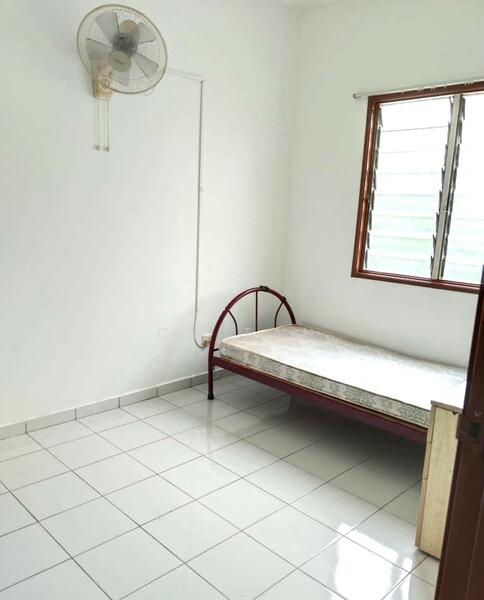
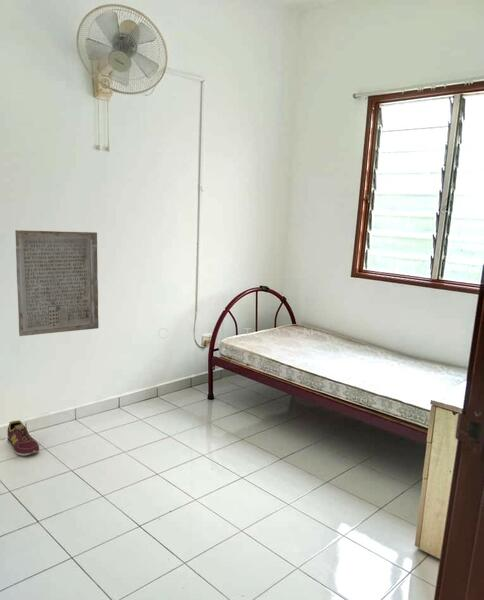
+ sneaker [6,419,40,457]
+ stone plaque [14,229,100,337]
